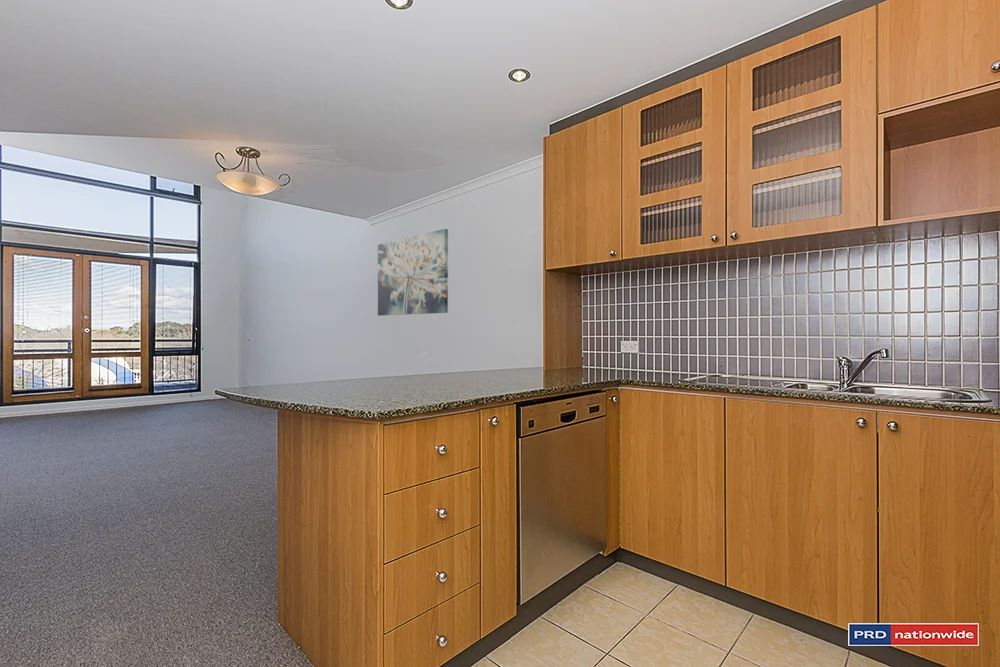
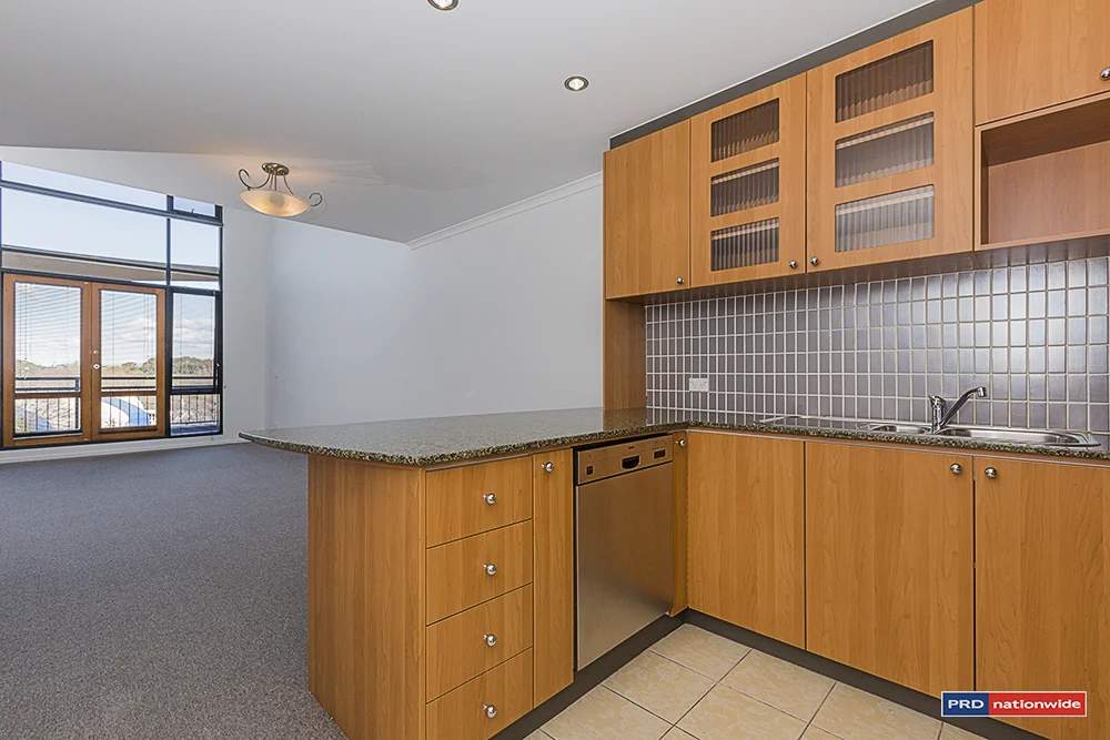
- wall art [377,228,449,317]
